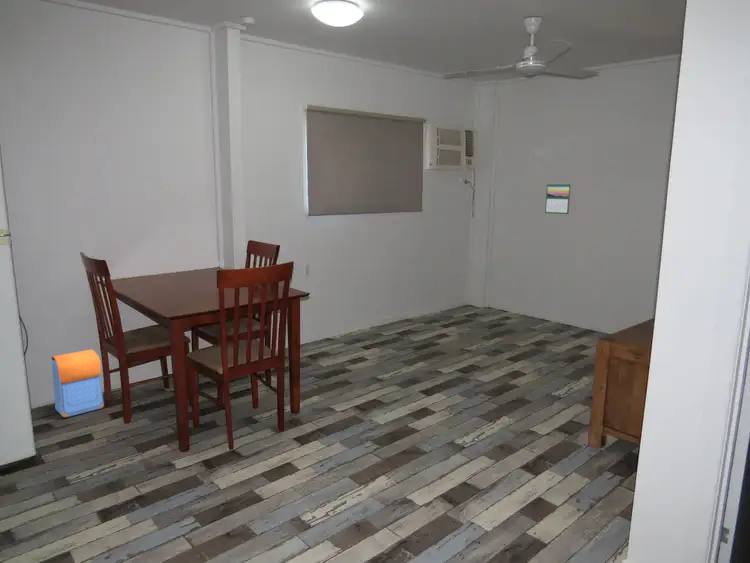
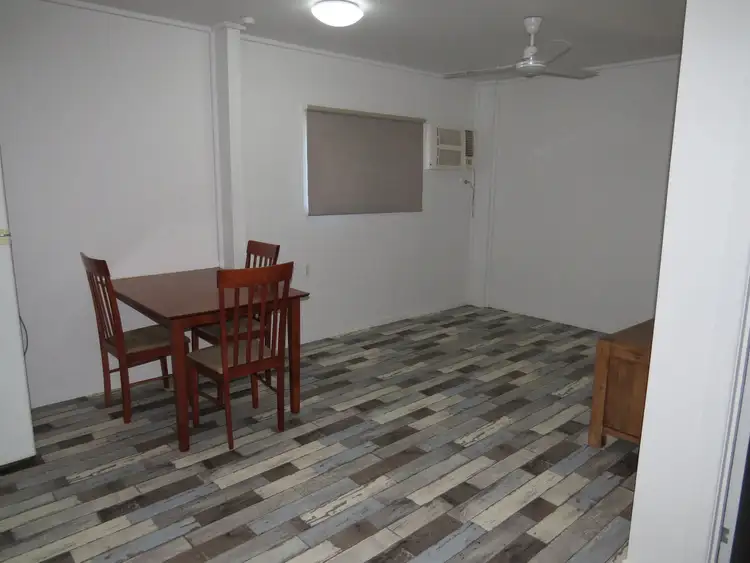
- calendar [544,182,572,215]
- backpack [51,348,105,418]
